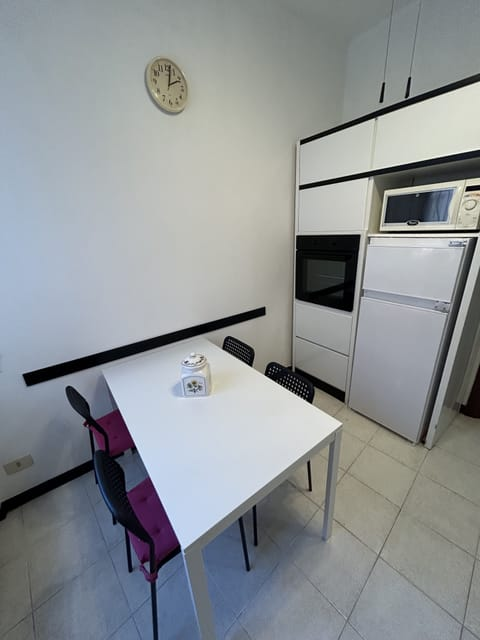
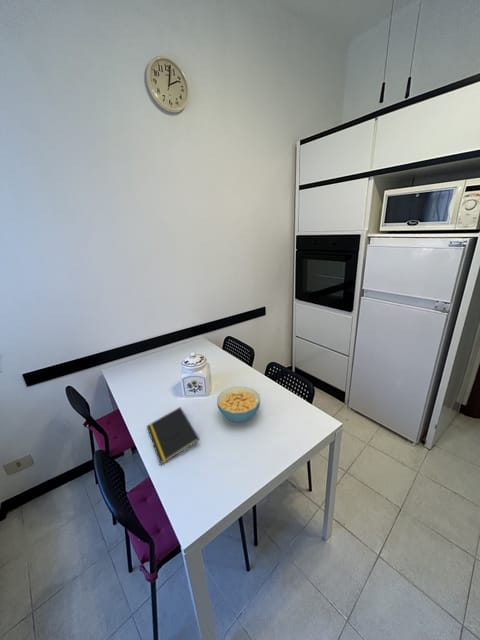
+ cereal bowl [216,386,261,423]
+ notepad [146,406,201,465]
